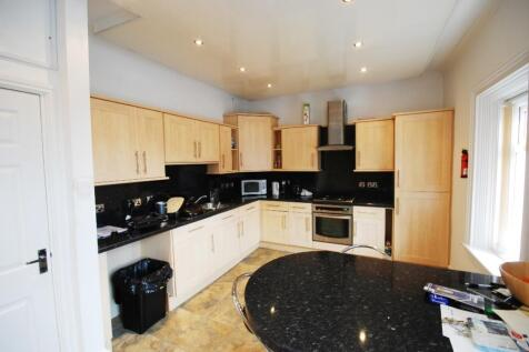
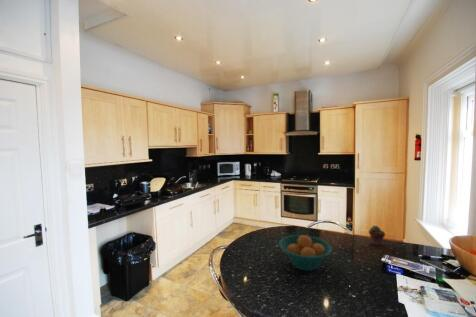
+ fruit bowl [278,234,333,272]
+ potted succulent [368,225,386,247]
